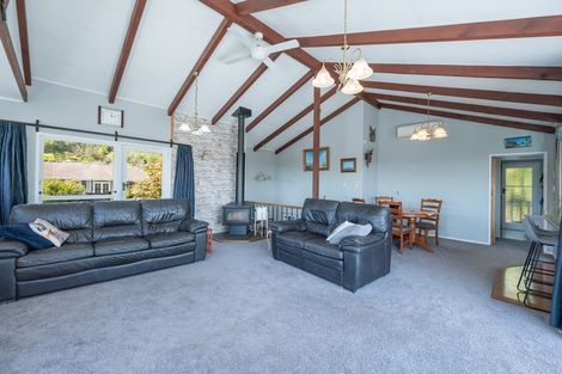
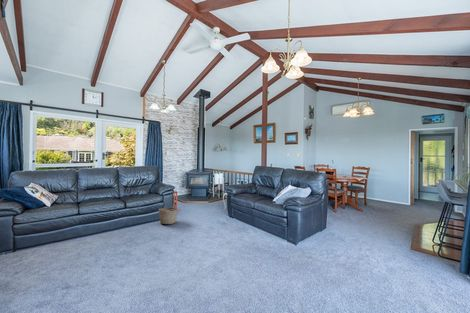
+ basket [158,206,179,225]
